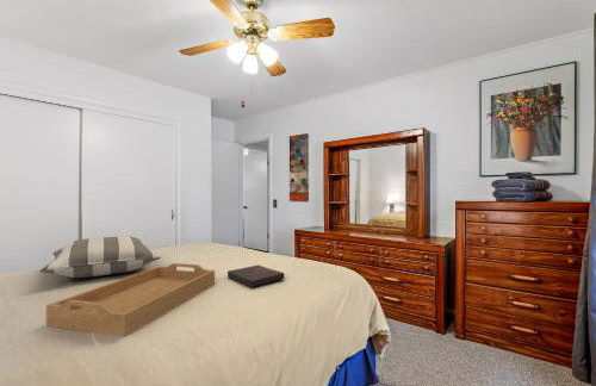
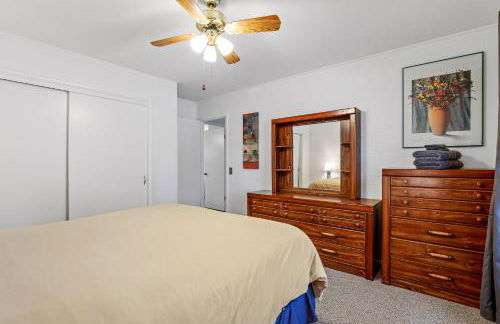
- book [226,263,285,288]
- pillow [39,235,162,279]
- serving tray [45,262,216,338]
